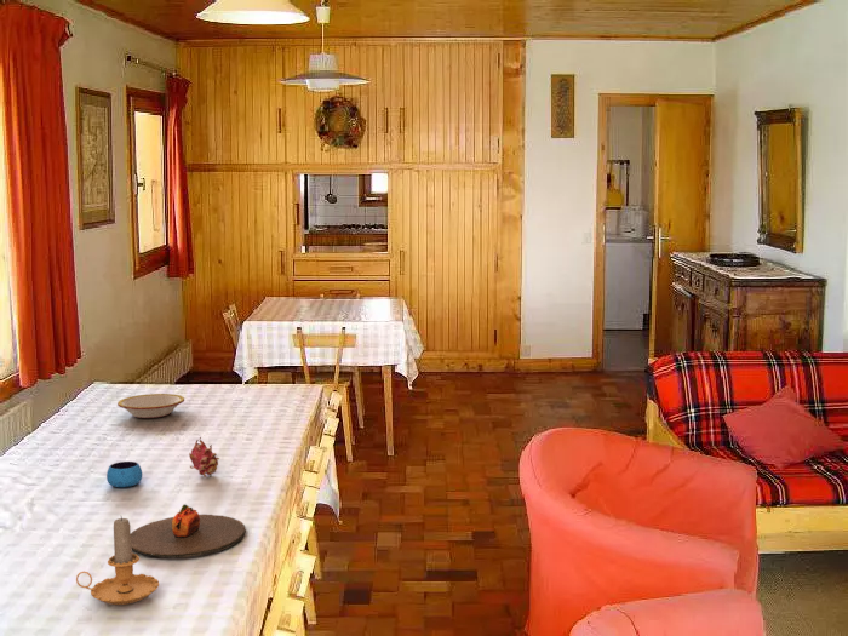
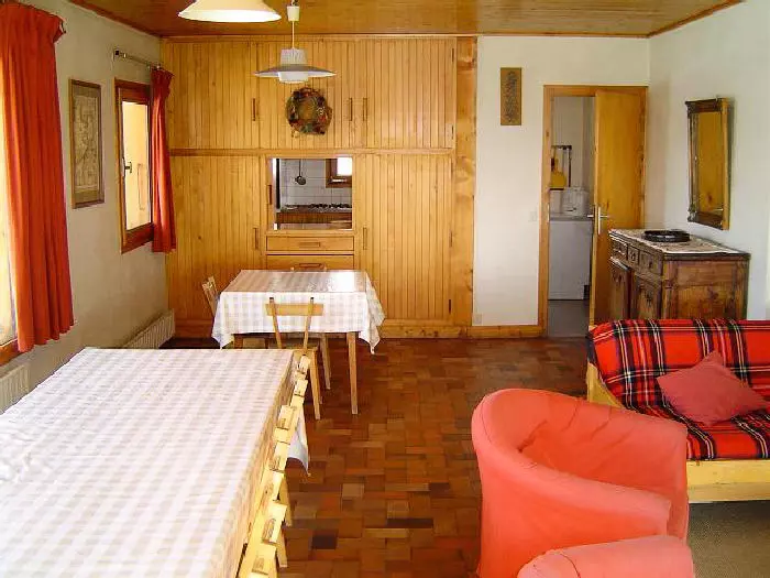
- fruit [188,436,220,479]
- plate [131,504,247,560]
- candle [75,516,160,606]
- bowl [116,393,185,419]
- mug [105,460,143,488]
